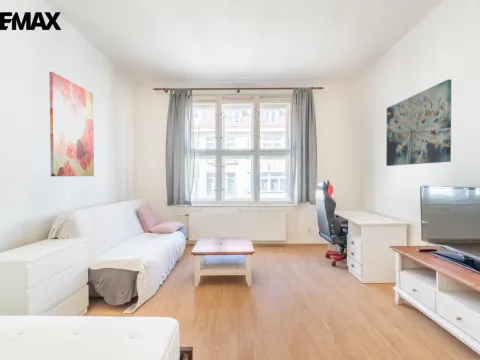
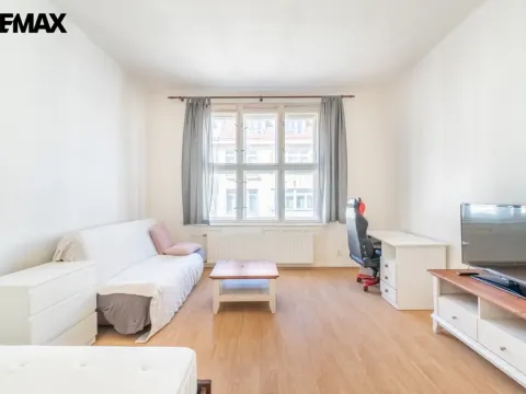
- wall art [48,71,95,177]
- wall art [385,79,452,167]
